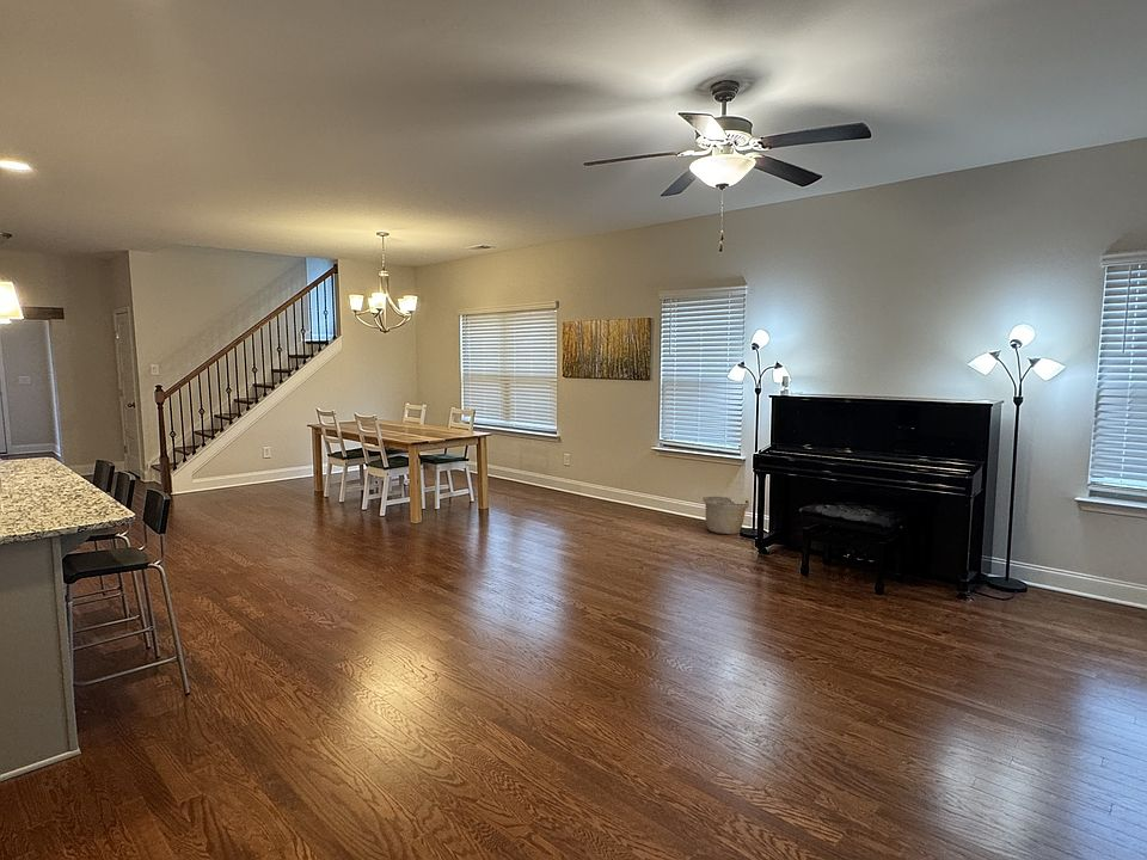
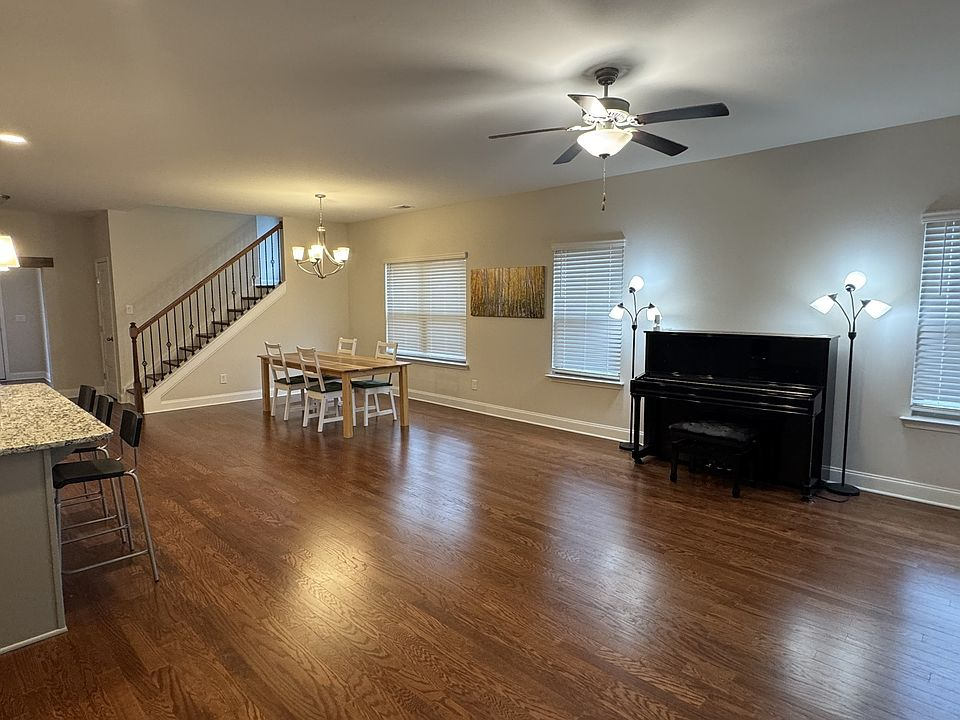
- basket [701,496,750,535]
